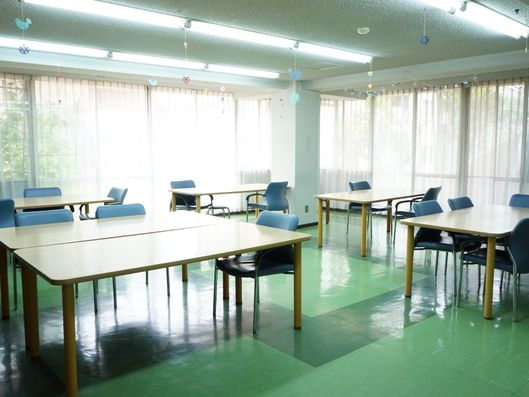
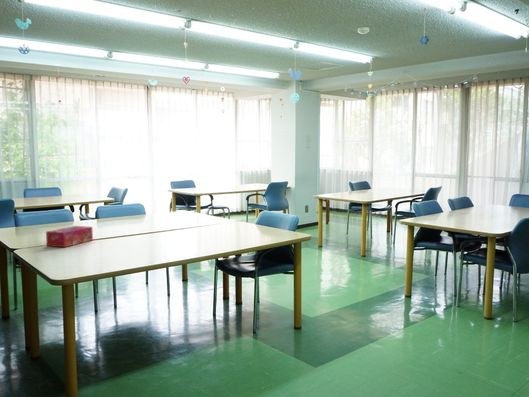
+ tissue box [45,225,94,248]
